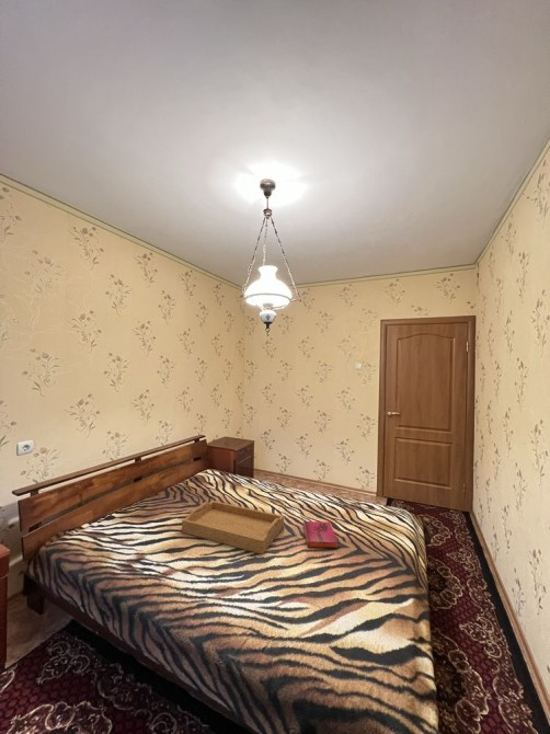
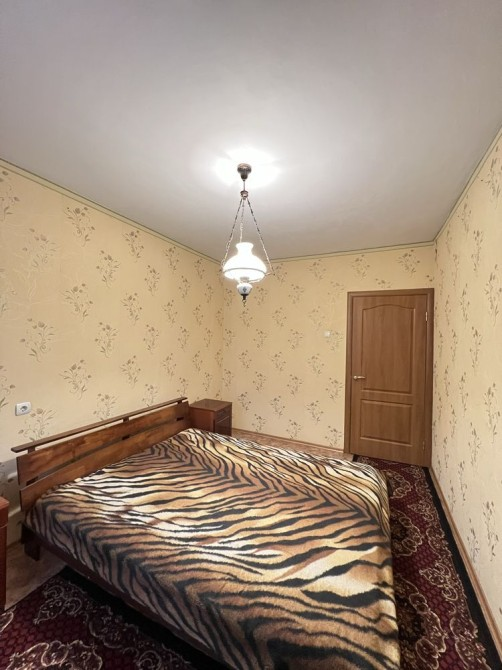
- serving tray [181,500,285,555]
- hardback book [302,520,339,549]
